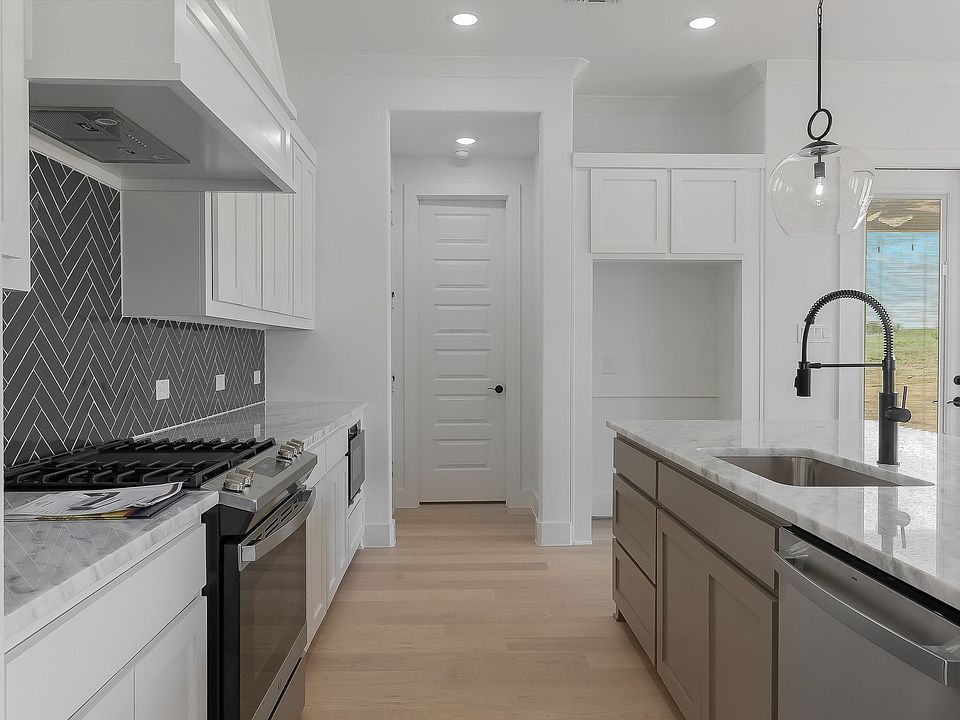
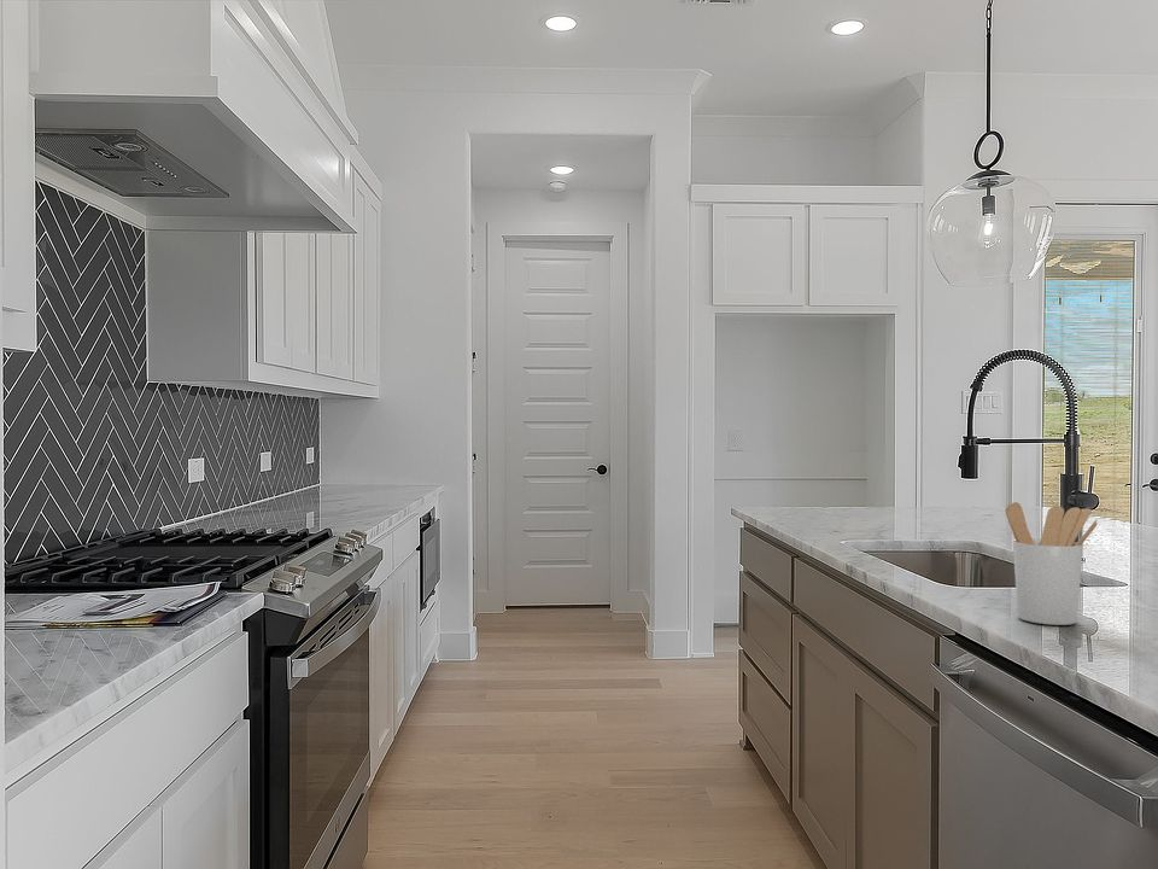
+ utensil holder [1005,501,1099,626]
